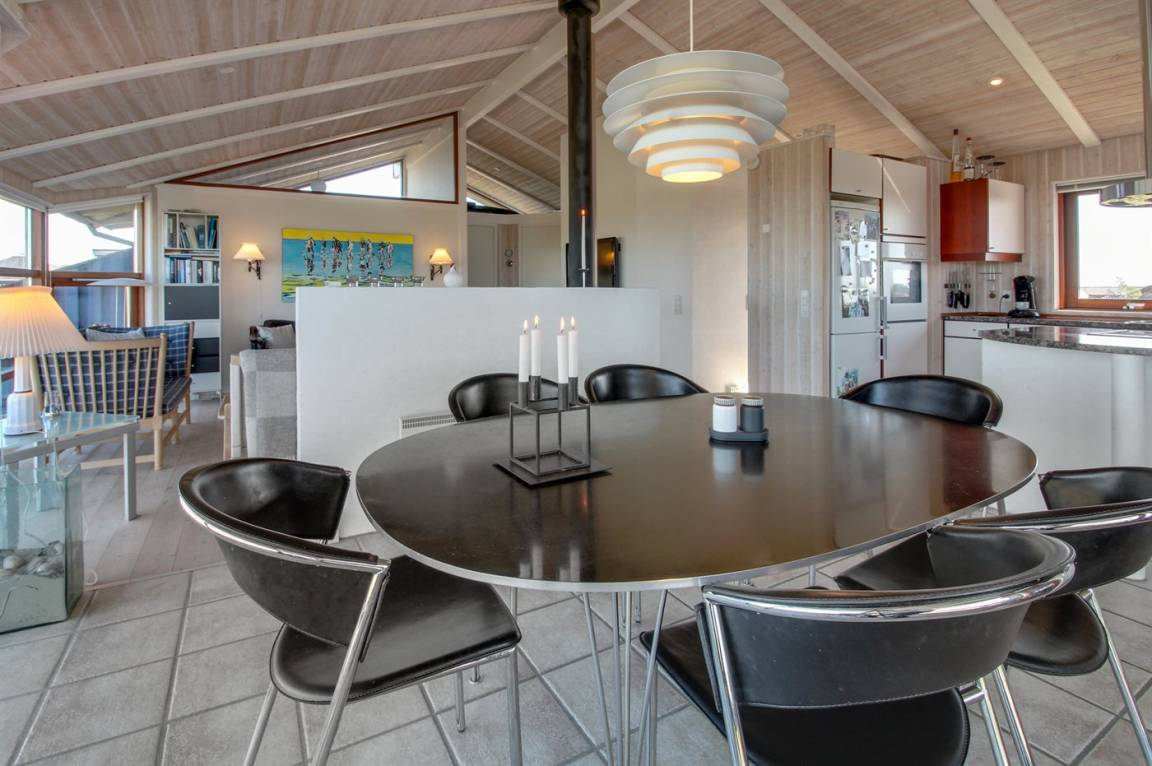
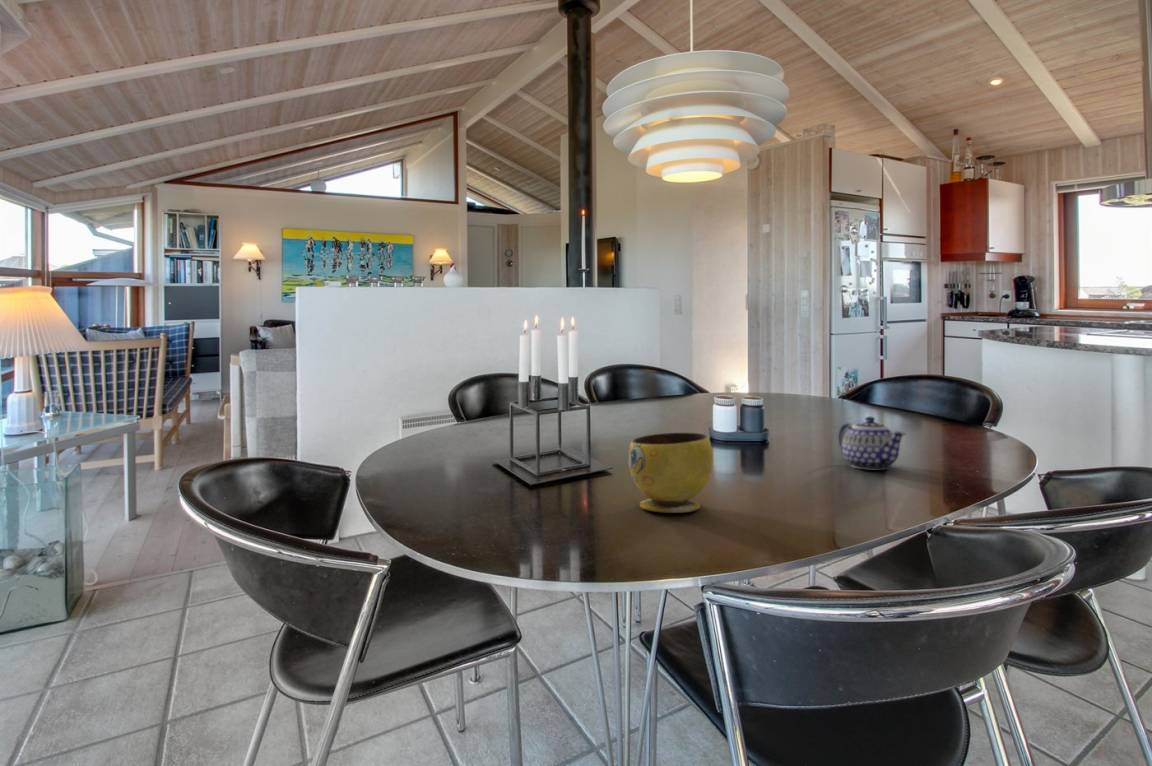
+ bowl [627,432,714,514]
+ teapot [837,416,906,470]
